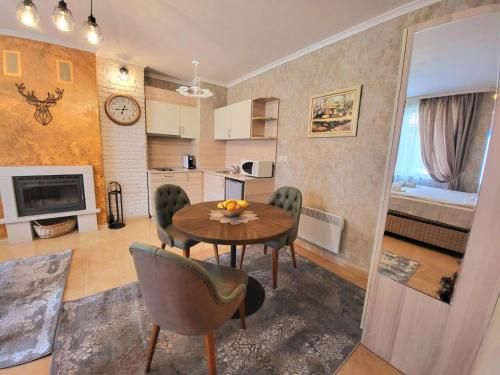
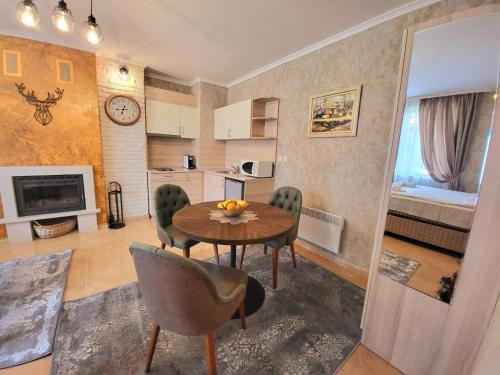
- chandelier [175,60,215,100]
